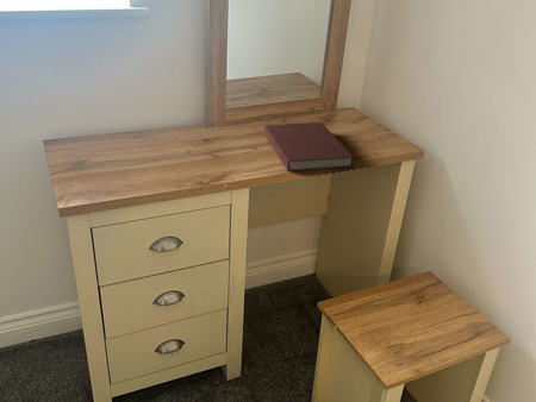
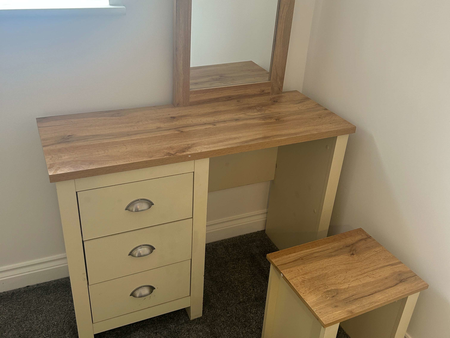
- notebook [262,121,355,172]
